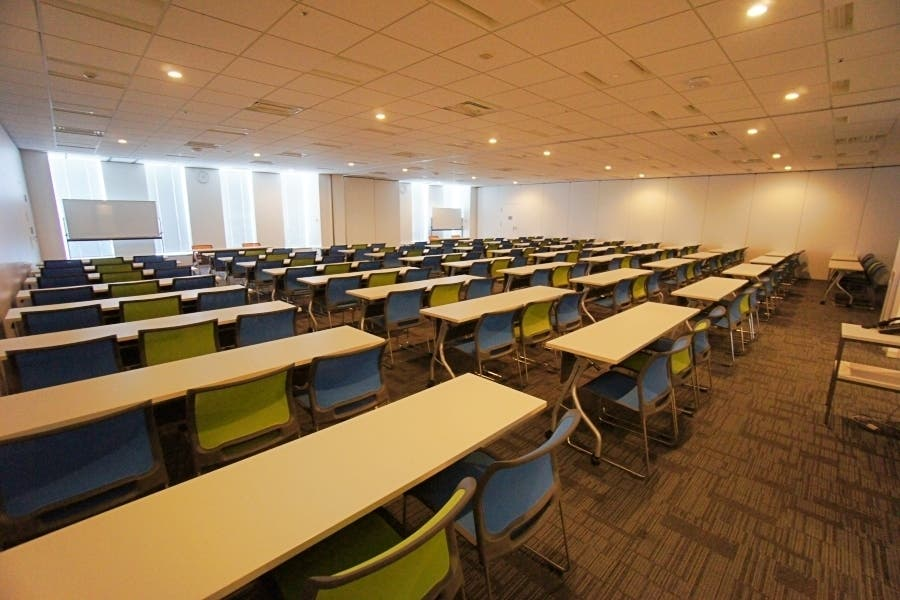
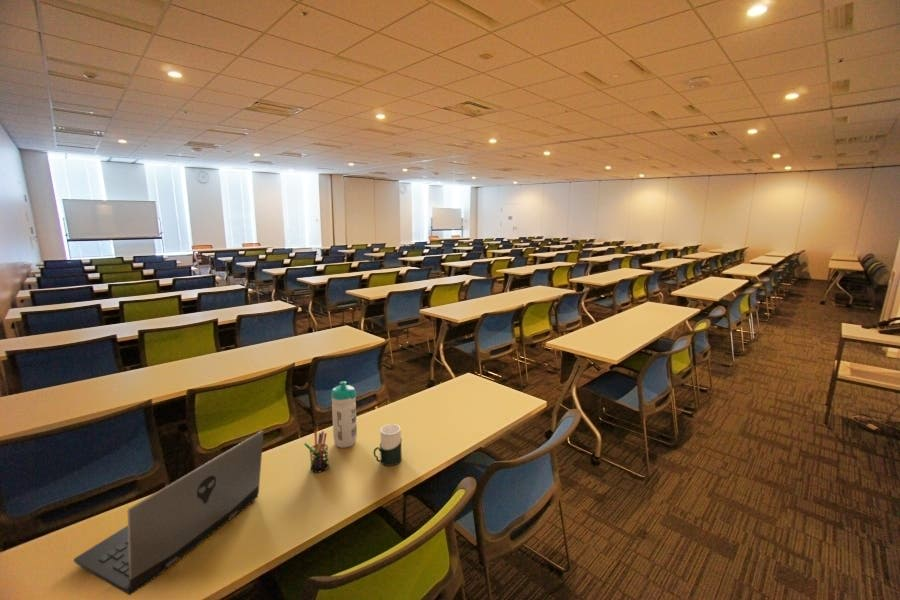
+ cup [373,423,403,467]
+ laptop [73,430,264,596]
+ water bottle [330,380,358,449]
+ pen holder [303,429,330,474]
